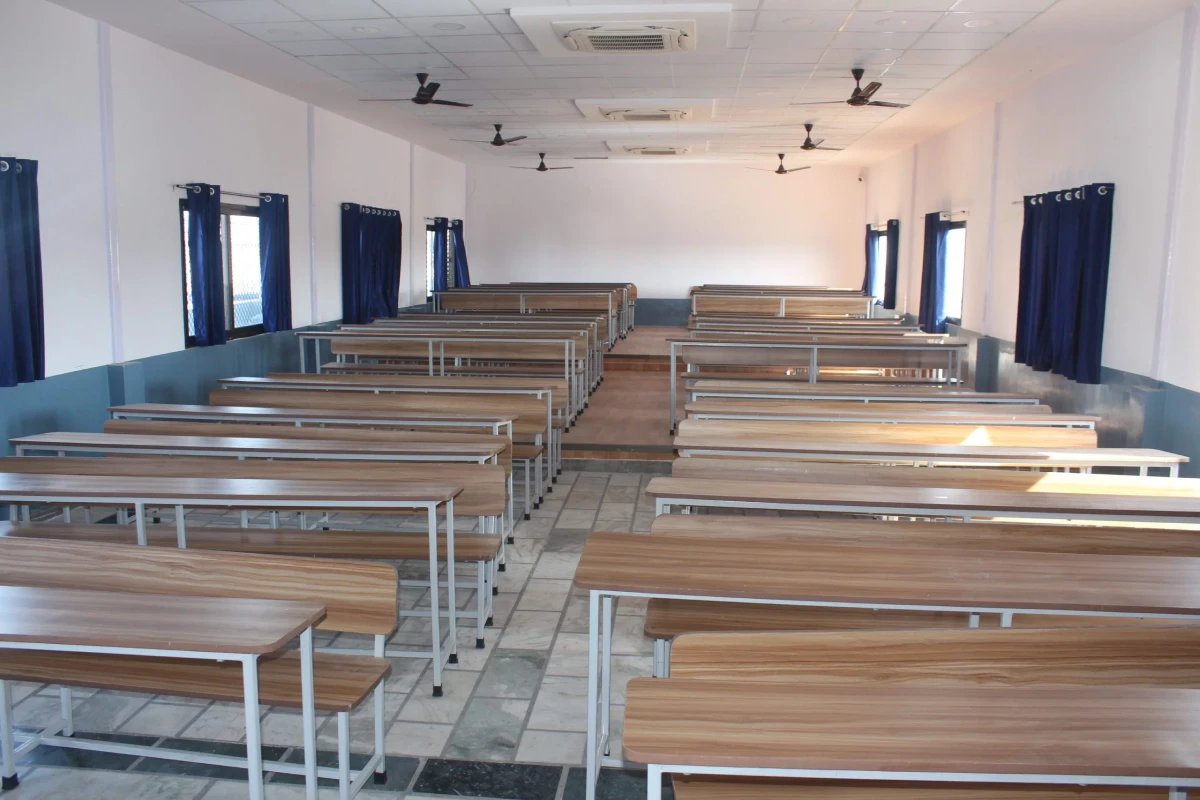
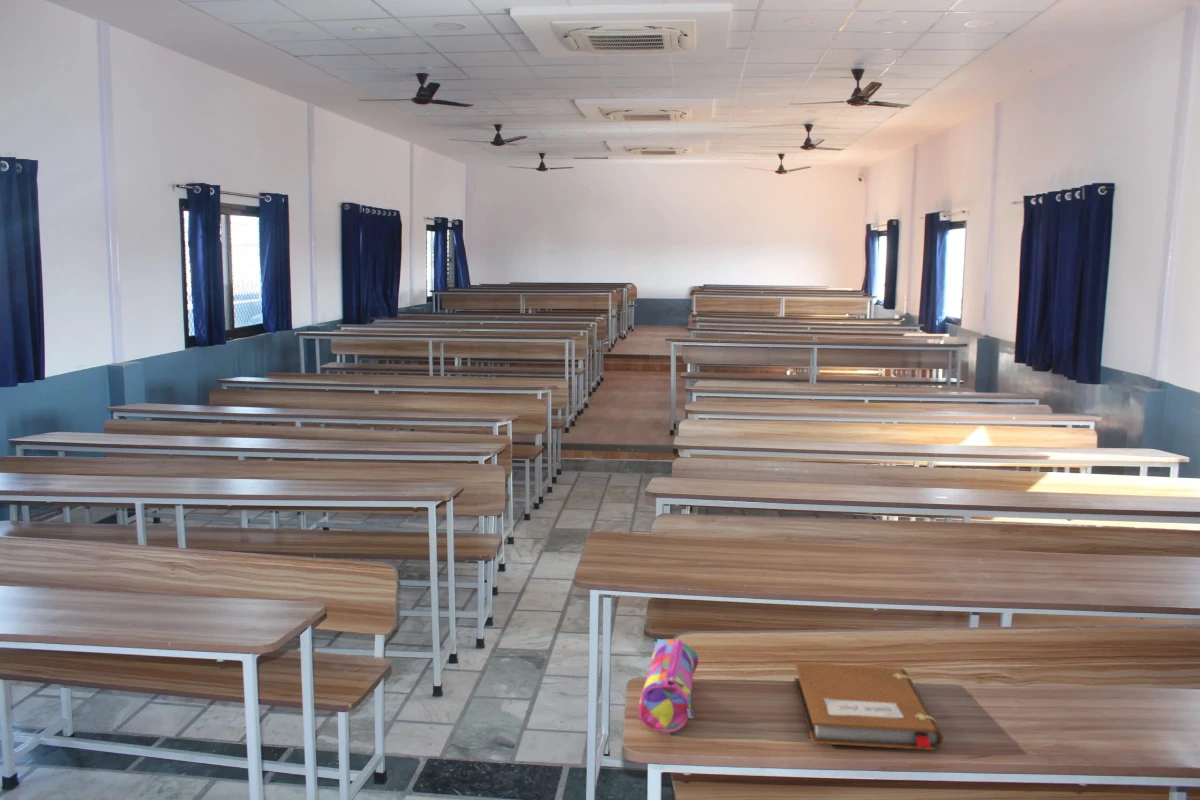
+ pencil case [637,638,699,734]
+ notebook [793,661,944,751]
